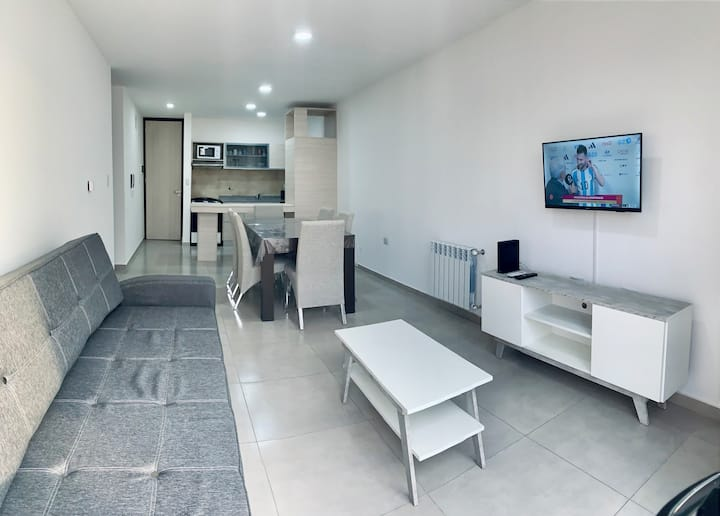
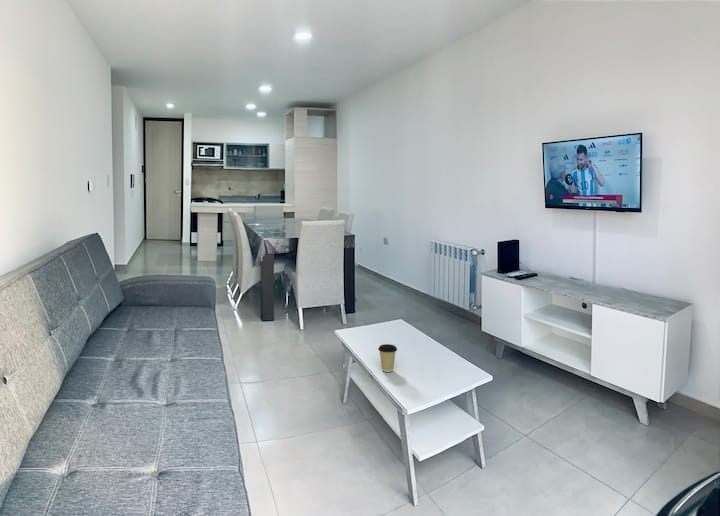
+ coffee cup [377,343,398,373]
